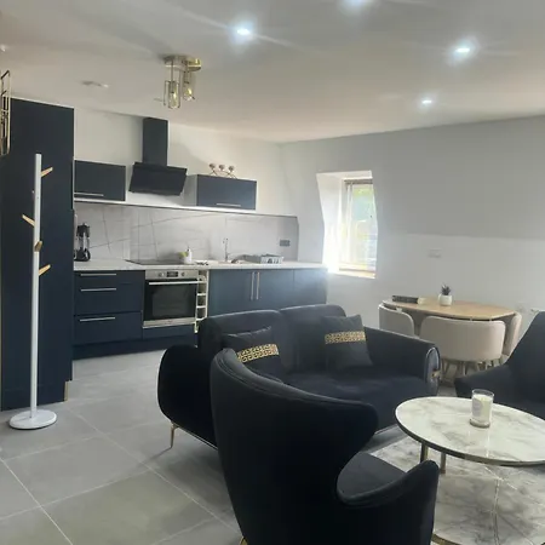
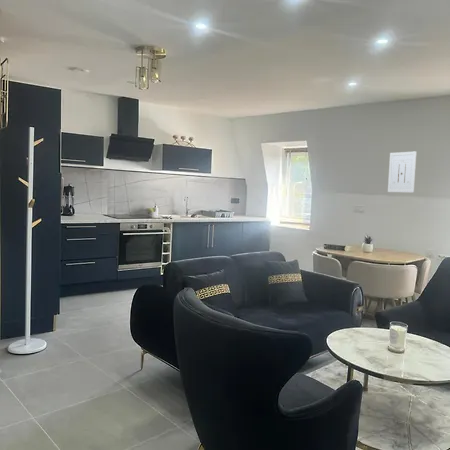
+ wall art [387,150,417,193]
